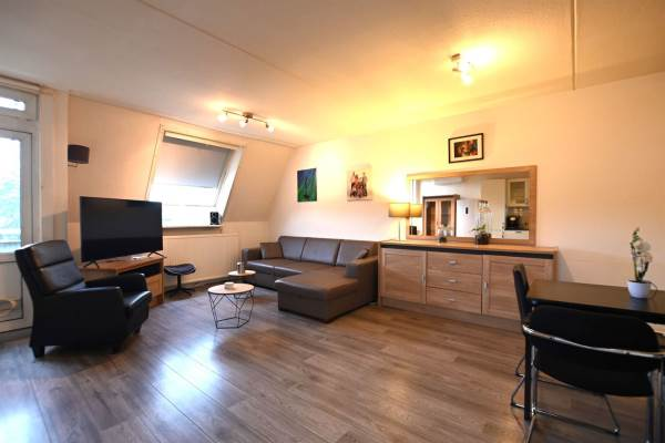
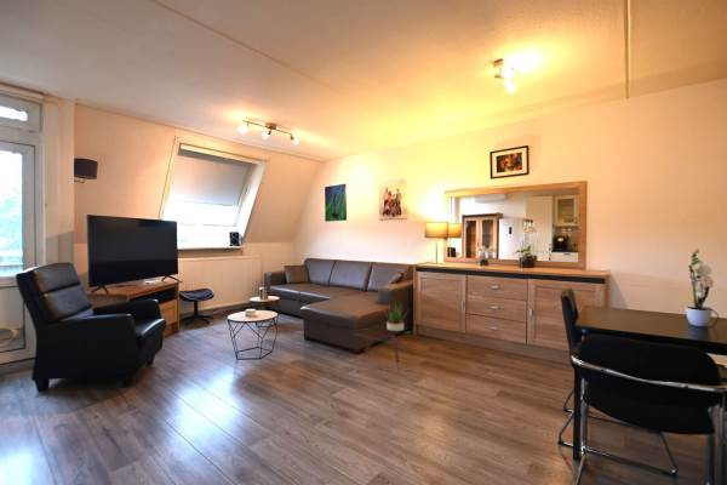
+ side table [355,326,411,372]
+ potted plant [384,302,410,333]
